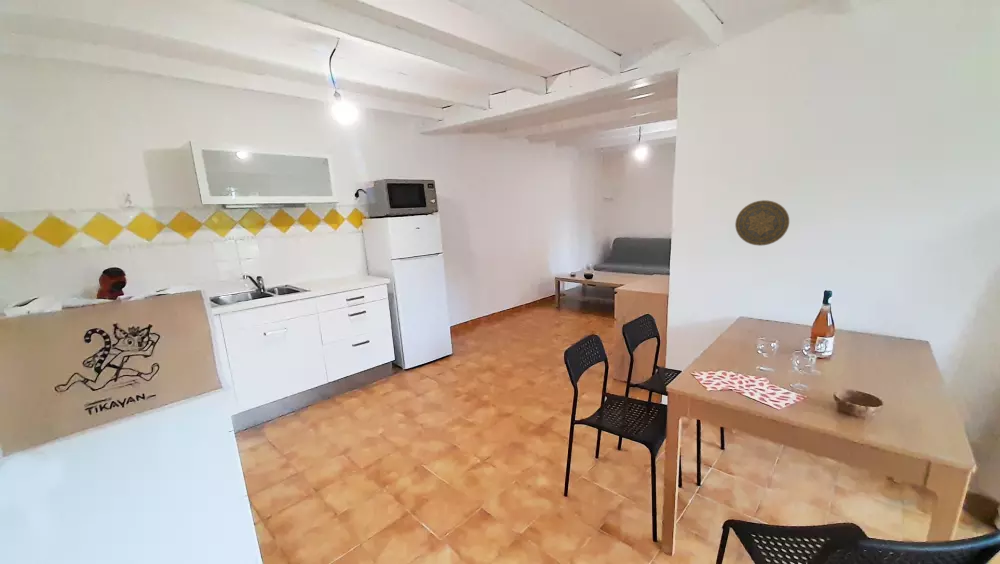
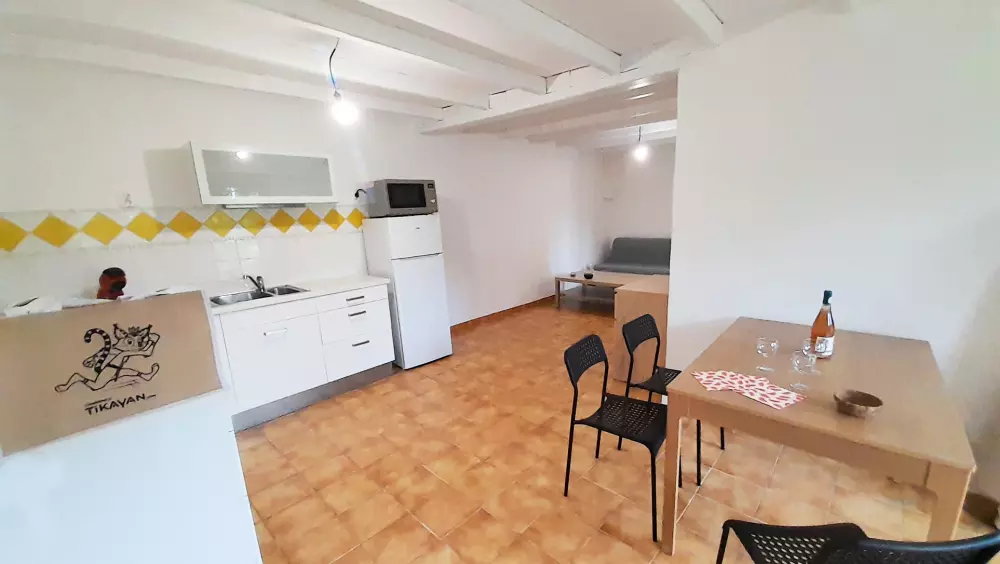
- decorative plate [734,199,790,247]
